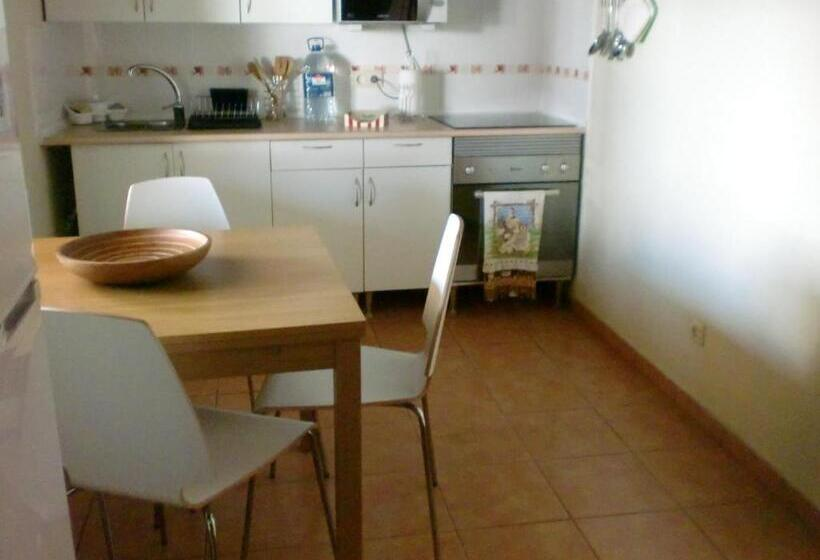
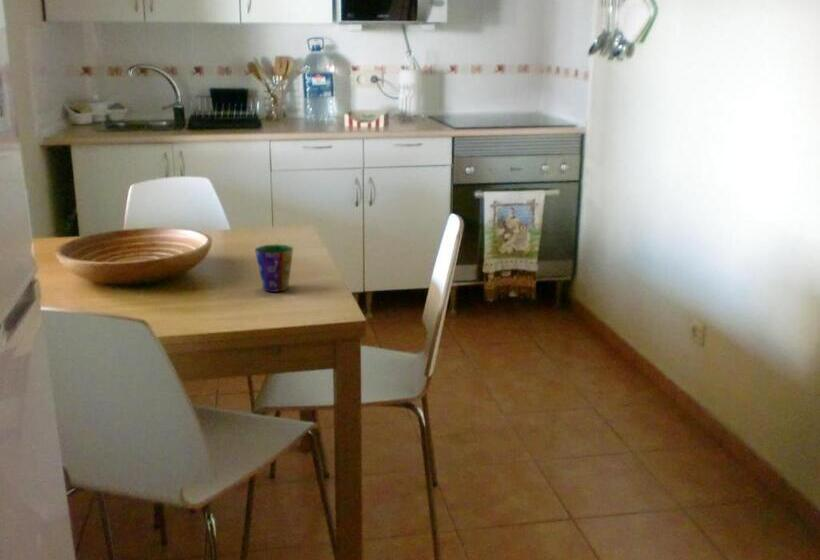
+ cup [254,243,294,293]
